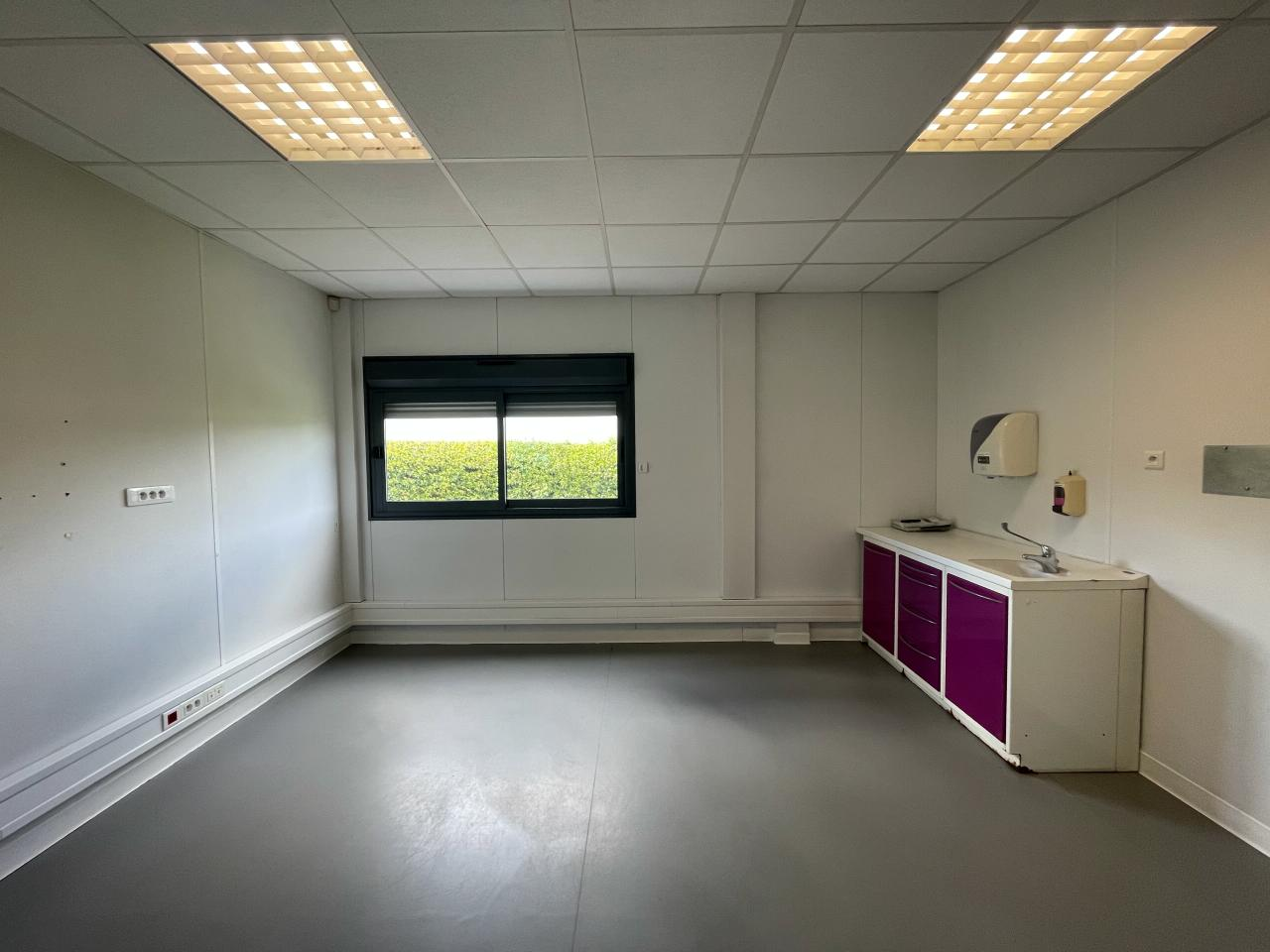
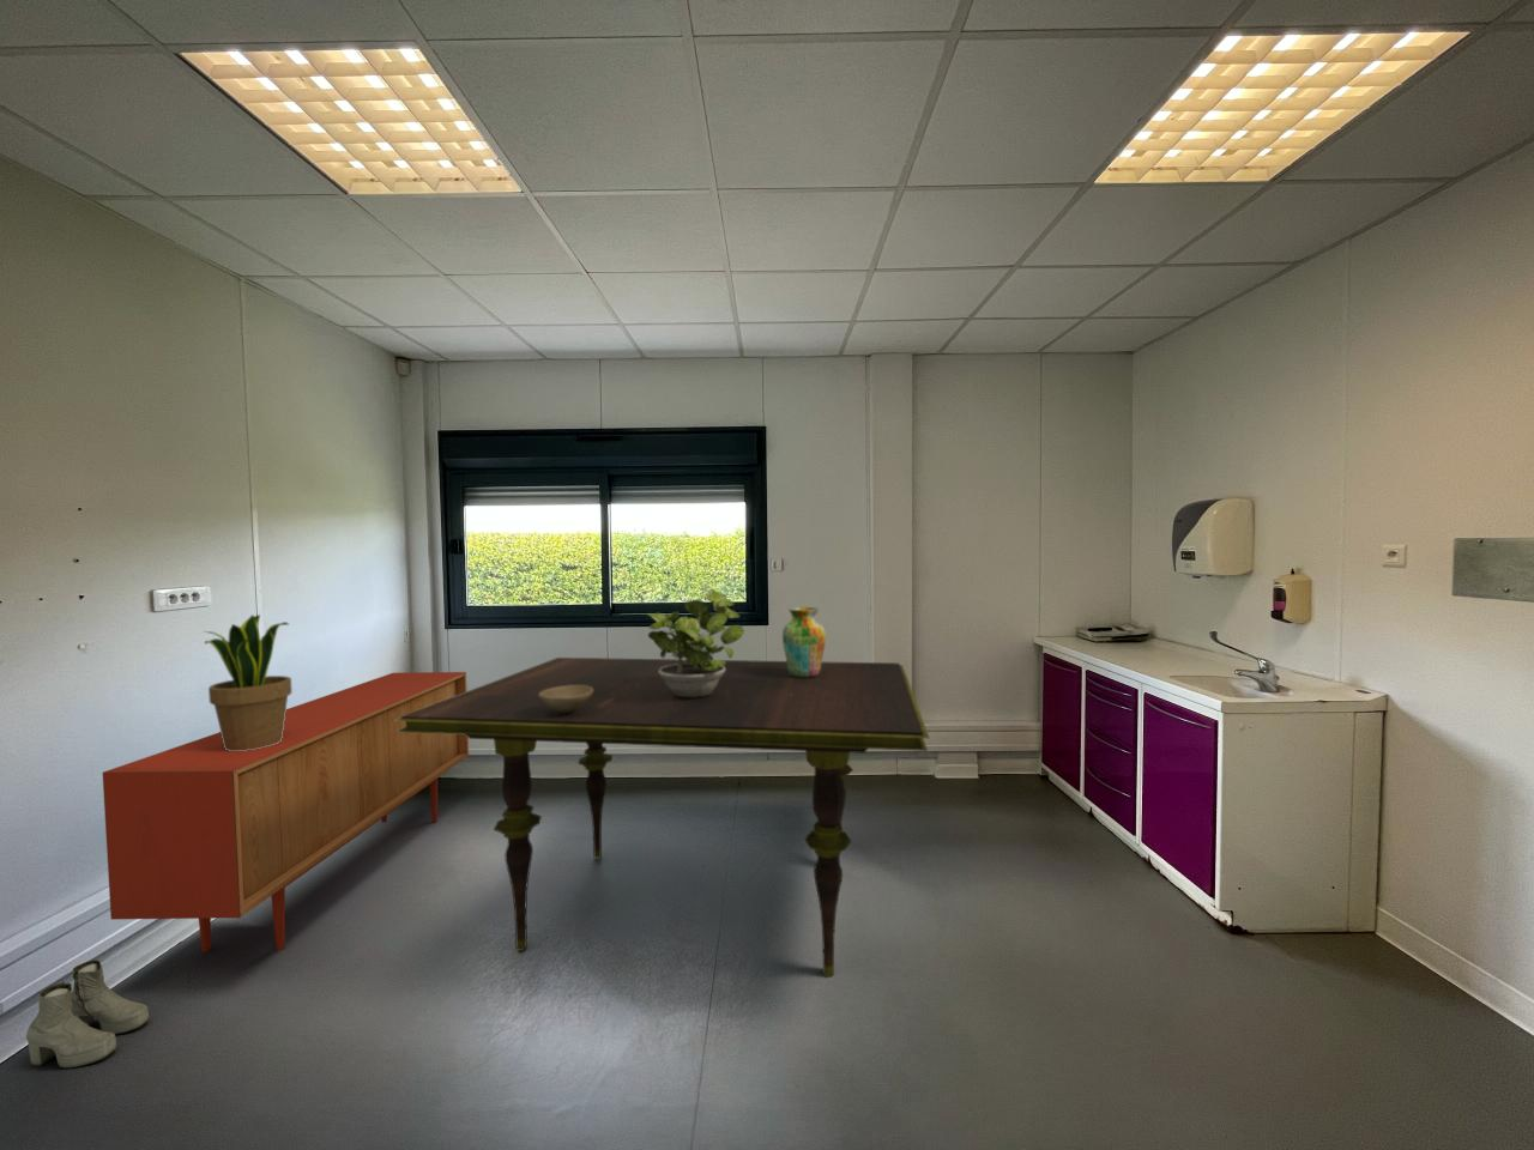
+ potted plant [204,614,294,751]
+ boots [25,958,150,1070]
+ sideboard [101,670,470,953]
+ bowl [539,685,593,714]
+ dining table [394,656,930,978]
+ potted plant [647,588,745,698]
+ vase [781,606,827,678]
